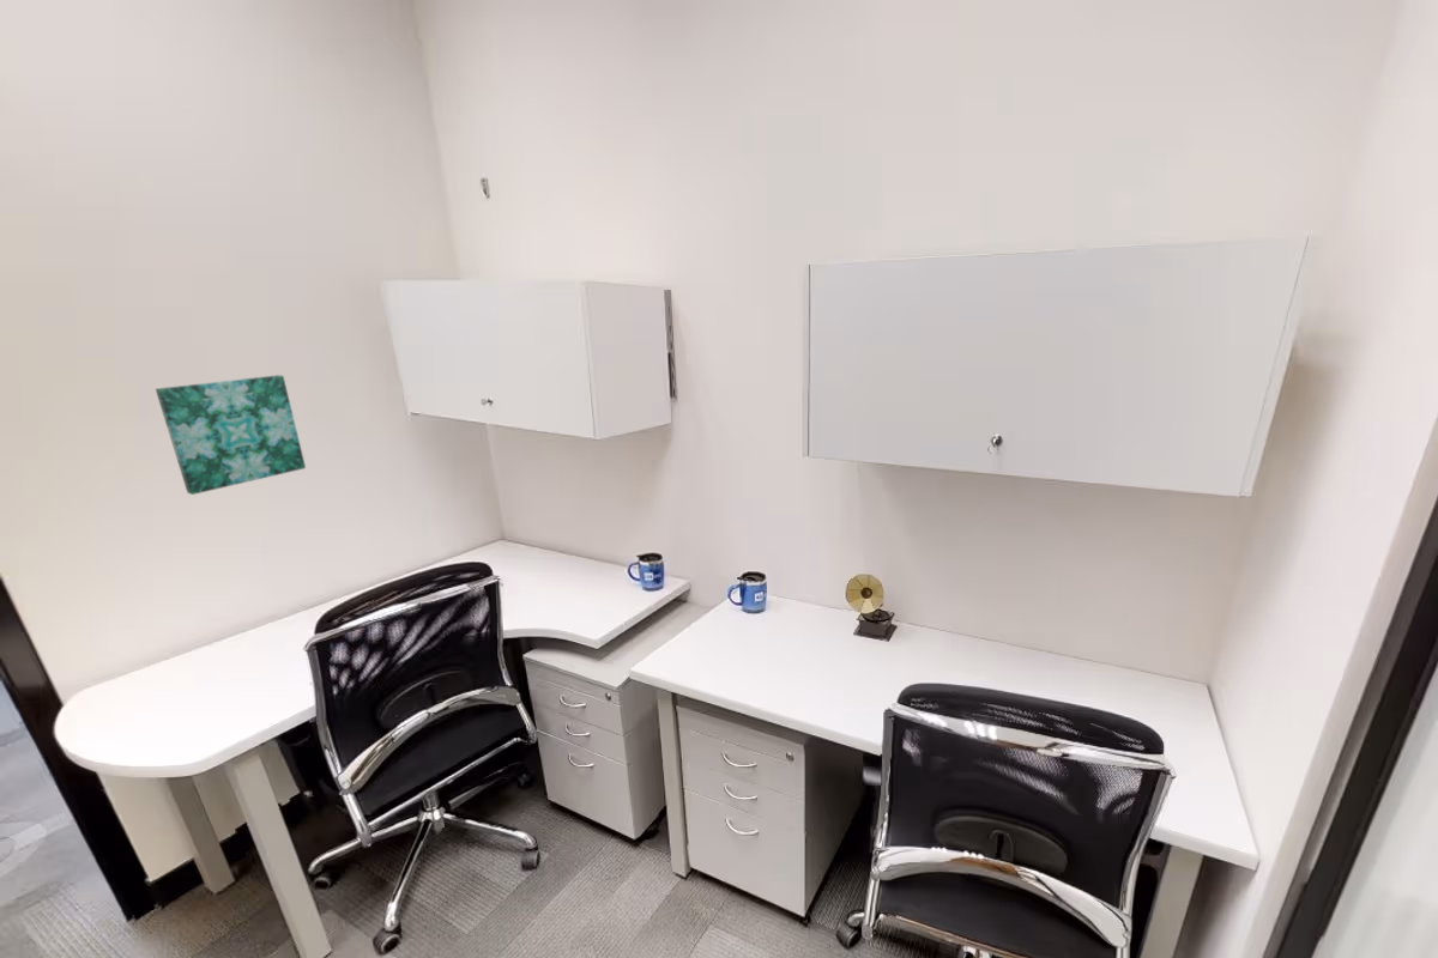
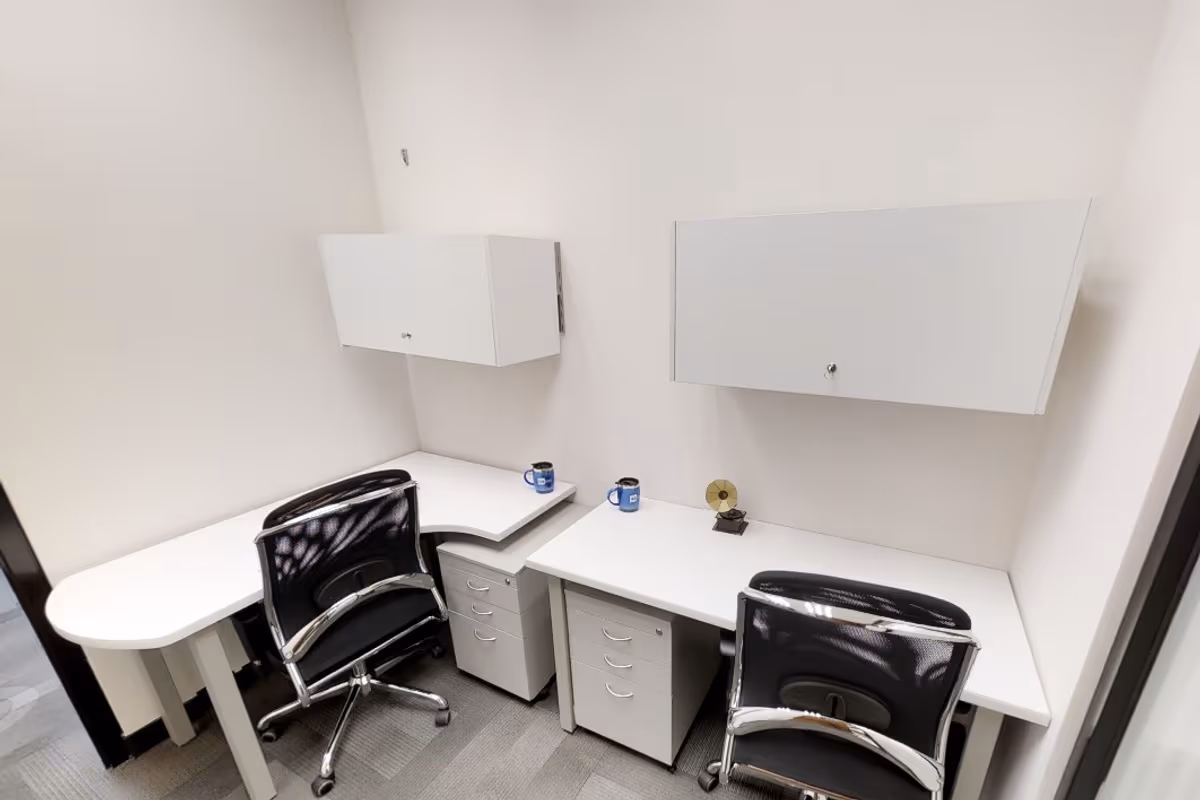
- wall art [155,374,307,496]
